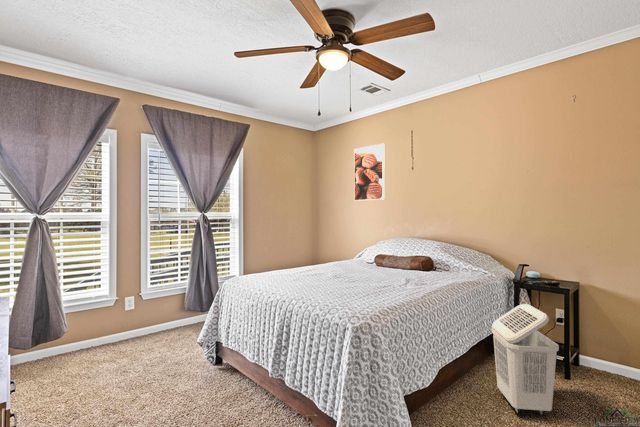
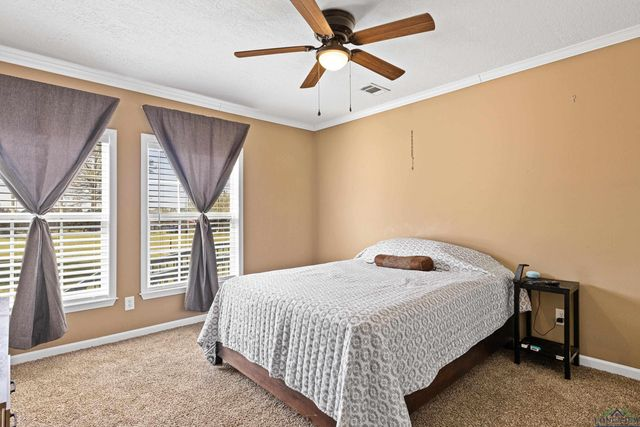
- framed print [353,143,386,202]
- laundry basket [491,303,560,416]
